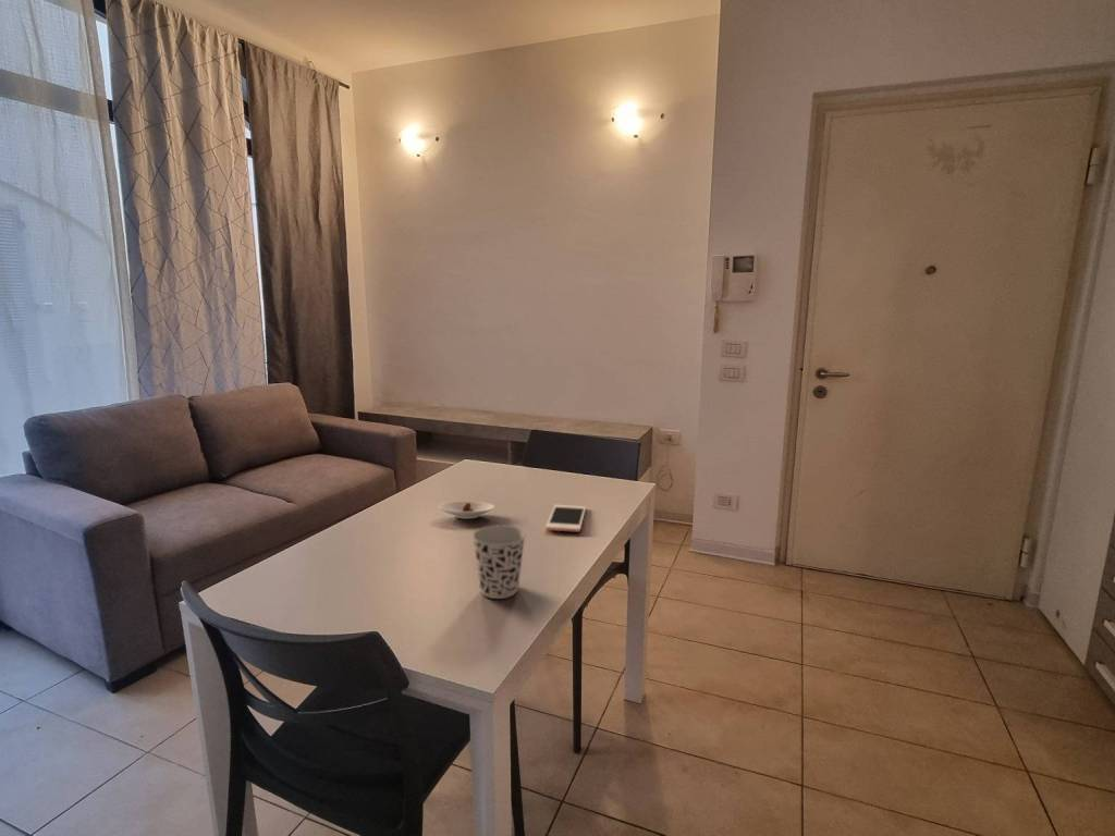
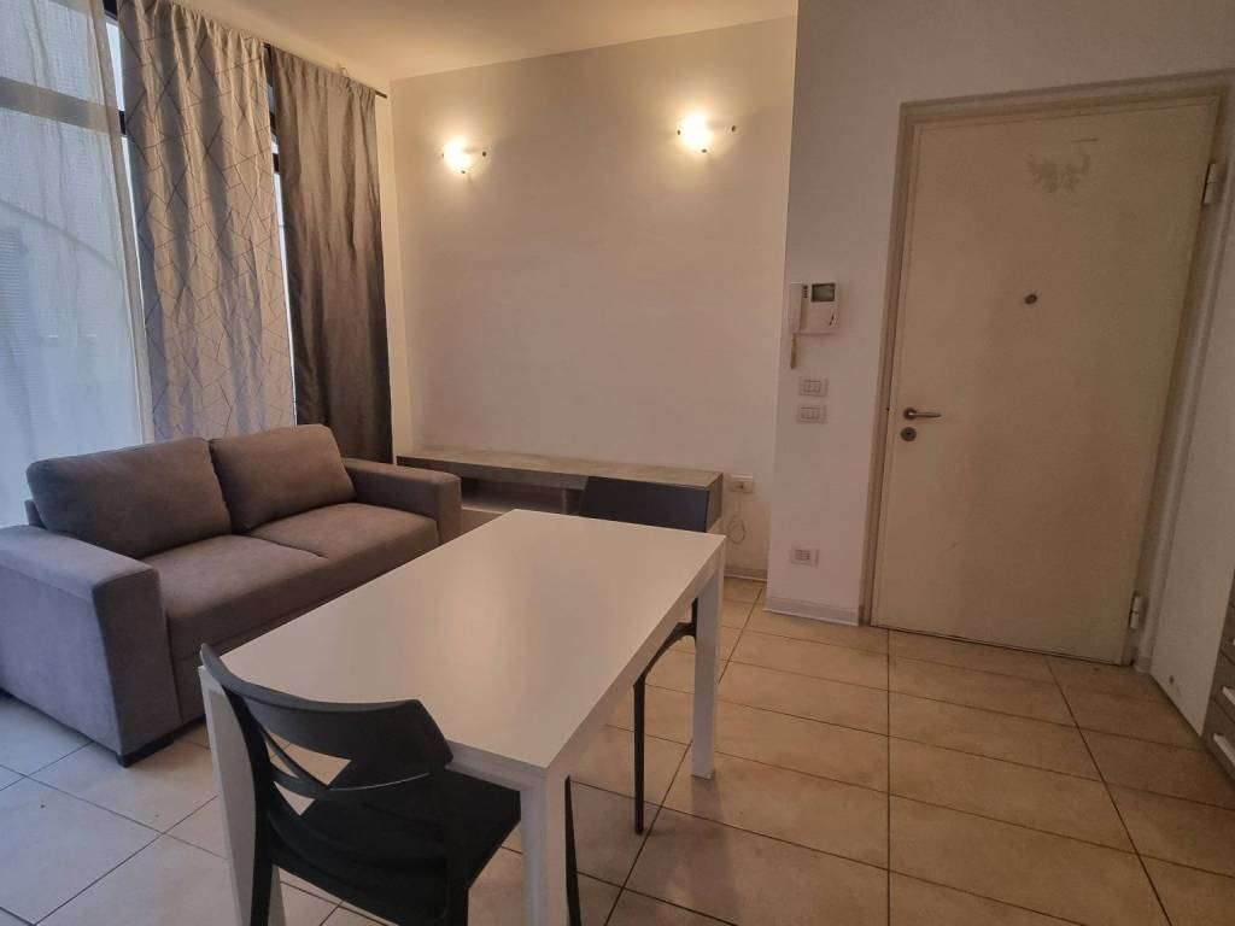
- cup [471,525,527,600]
- saucer [438,500,495,519]
- cell phone [544,504,587,533]
